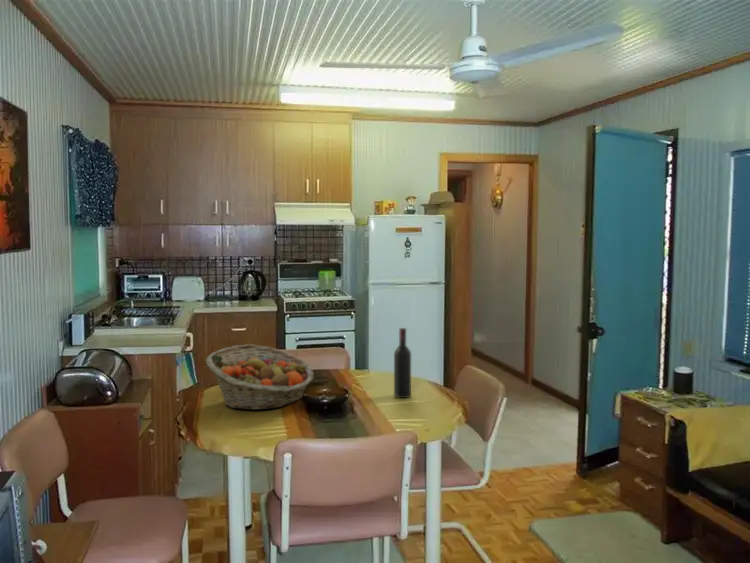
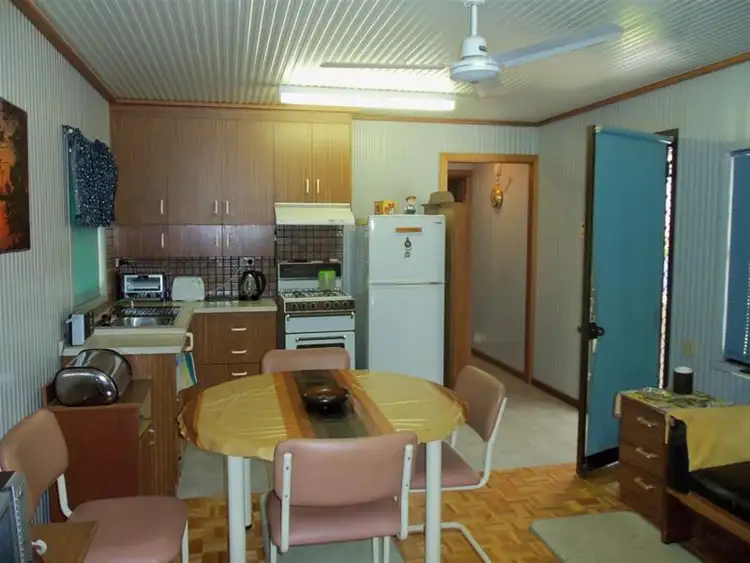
- wine bottle [393,327,412,399]
- fruit basket [205,344,315,411]
